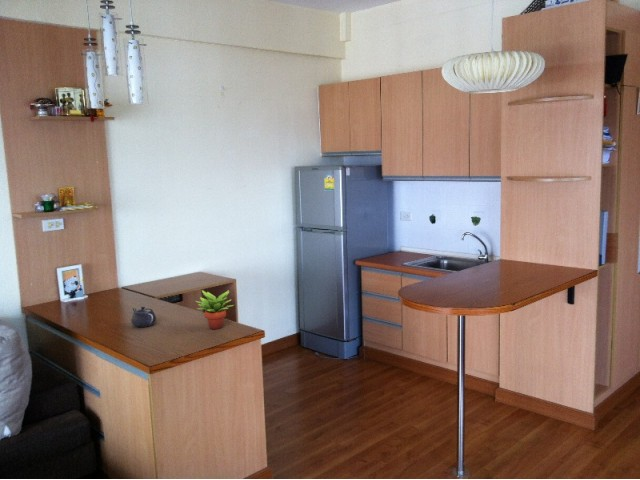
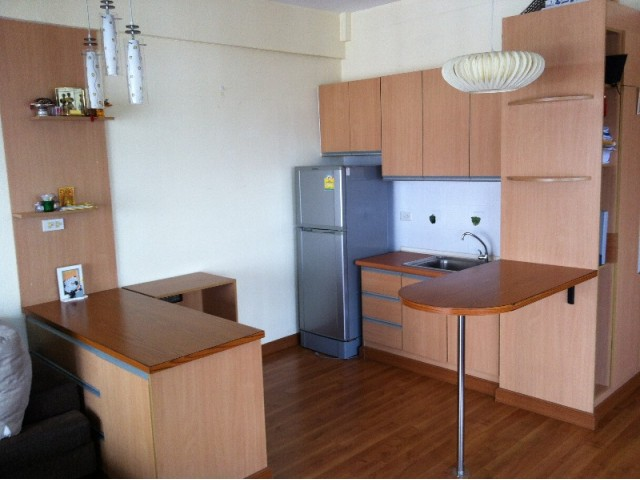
- teapot [130,306,157,328]
- succulent plant [195,289,235,330]
